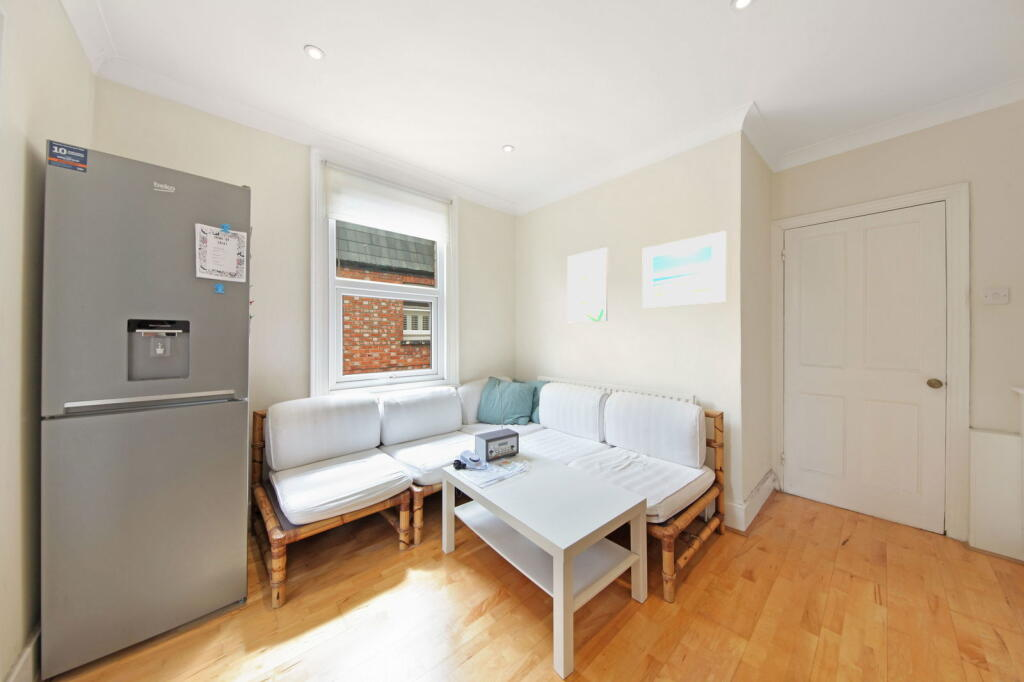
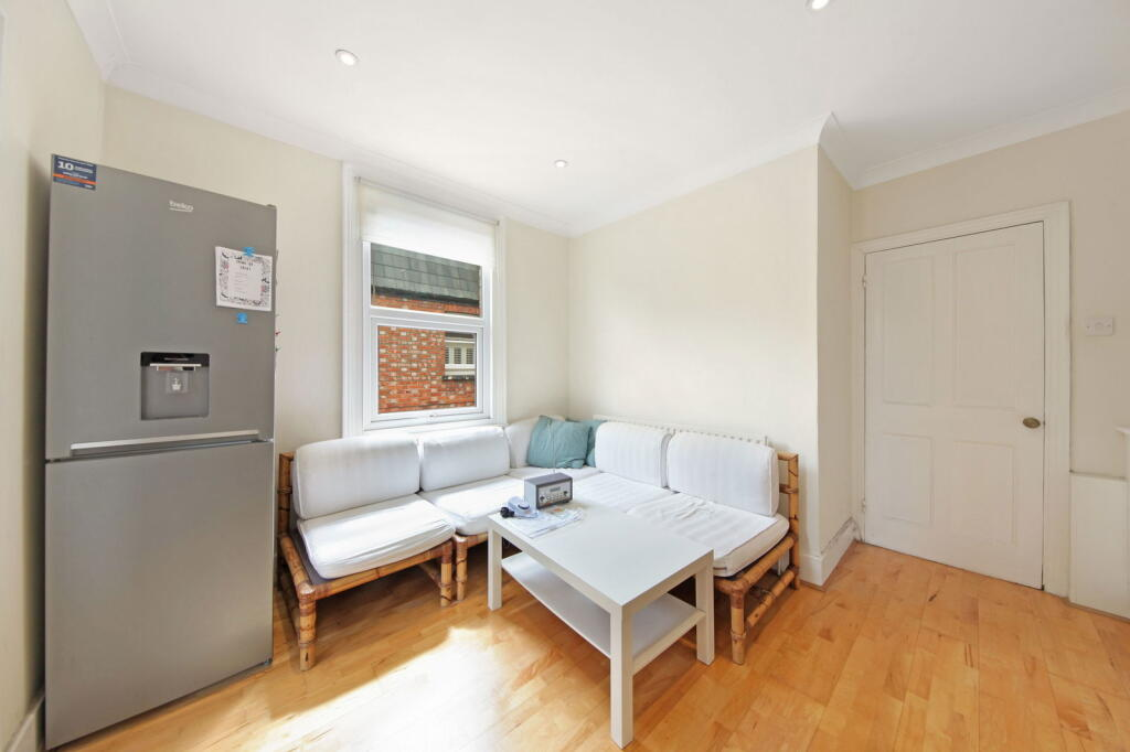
- wall art [566,247,609,323]
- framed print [641,230,727,309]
